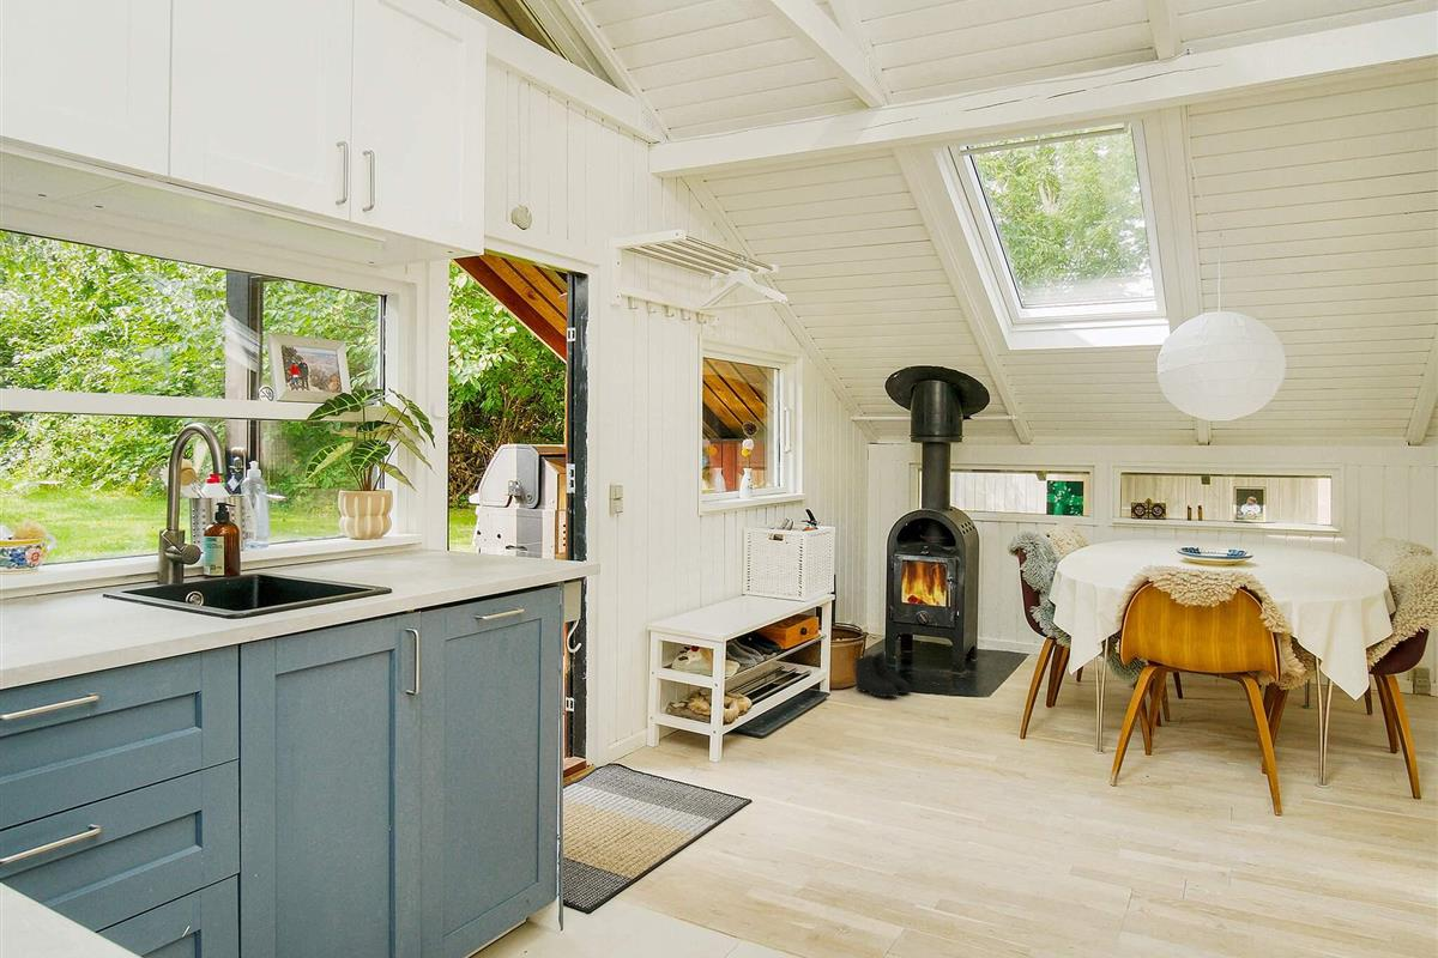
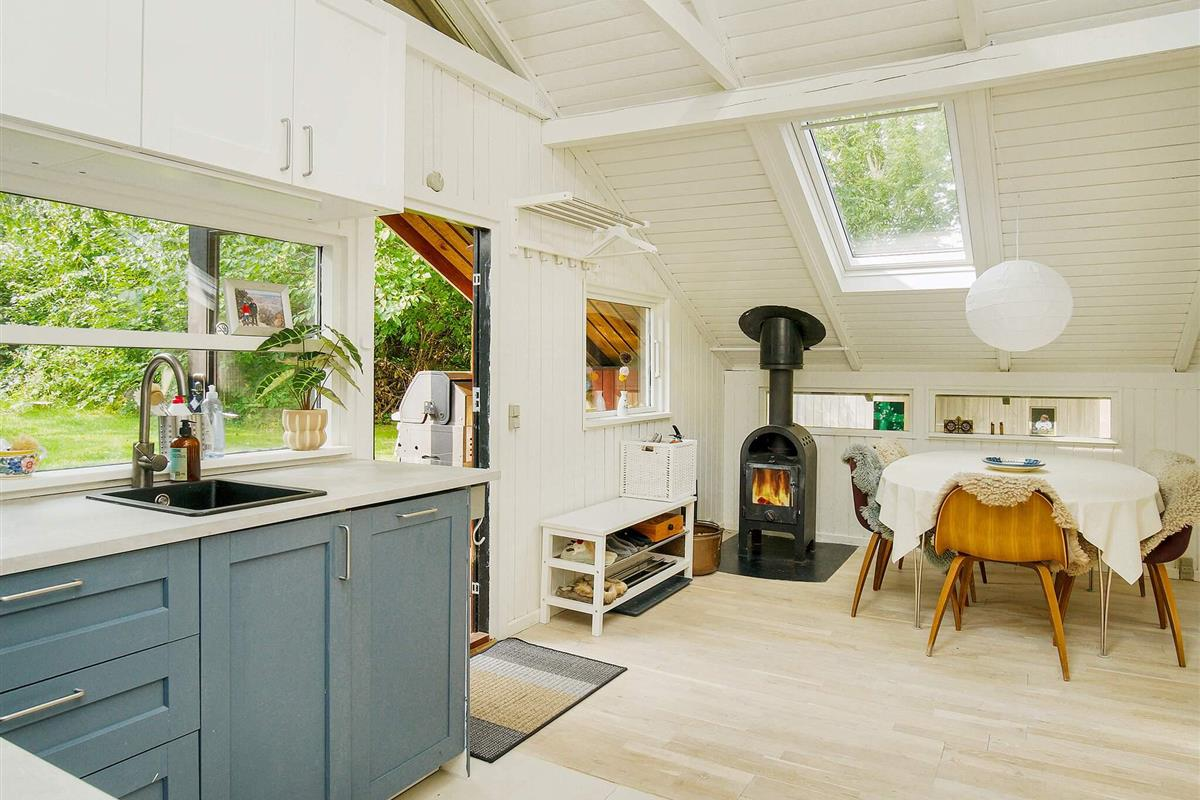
- boots [852,650,912,698]
